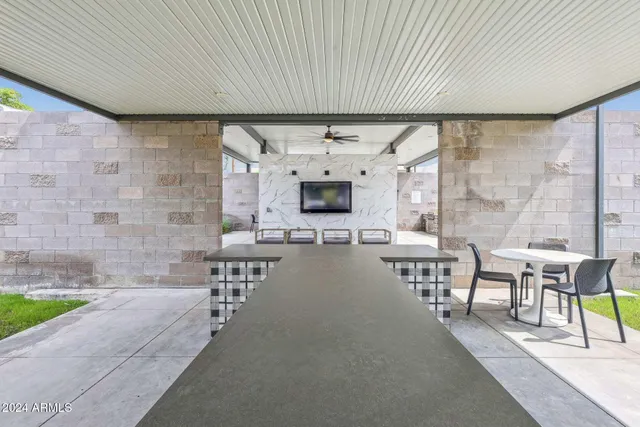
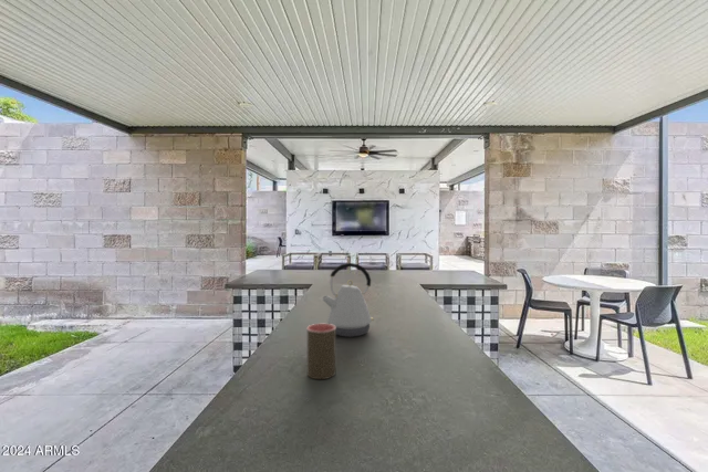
+ cup [306,323,336,380]
+ kettle [321,262,375,338]
